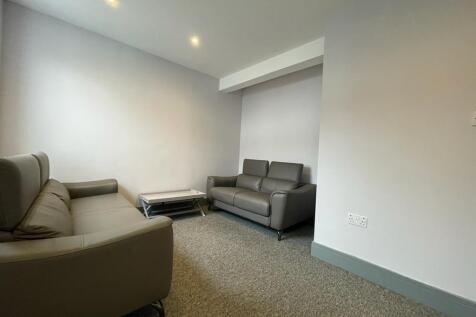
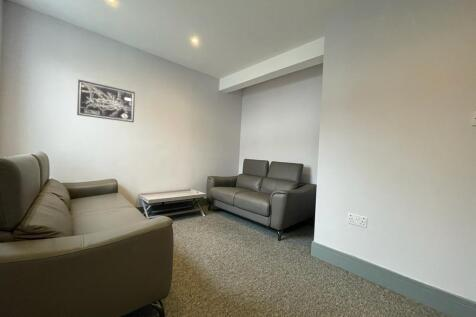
+ wall art [76,79,136,123]
